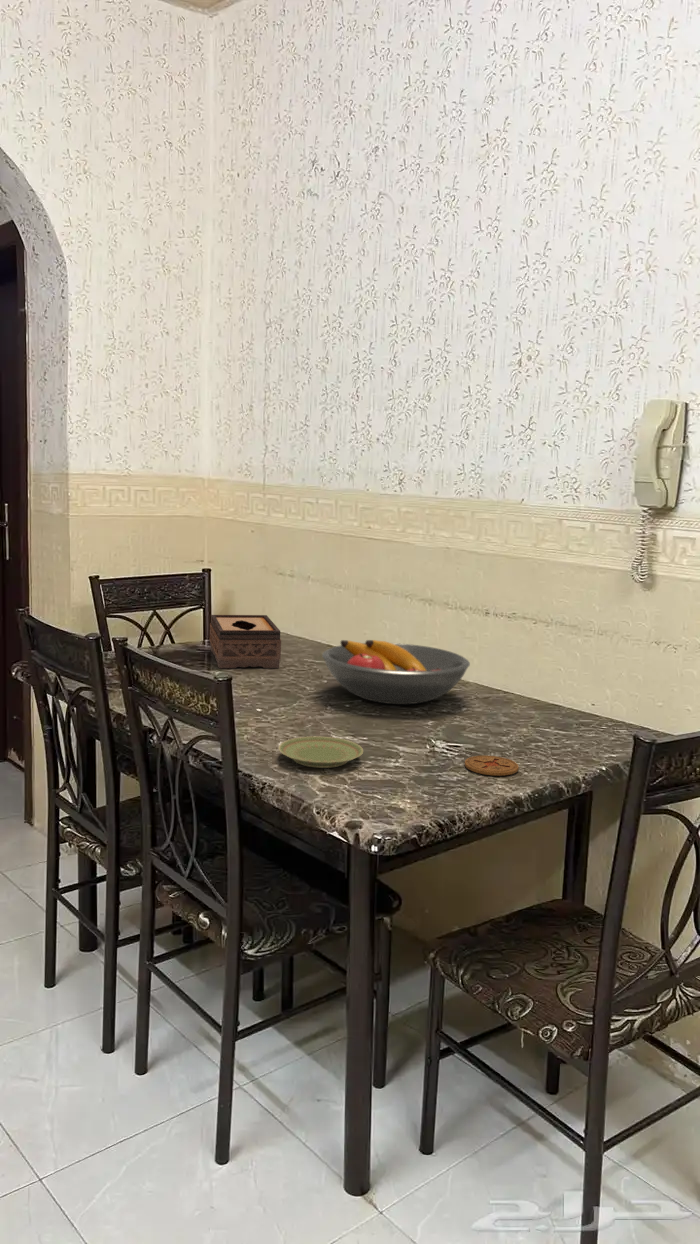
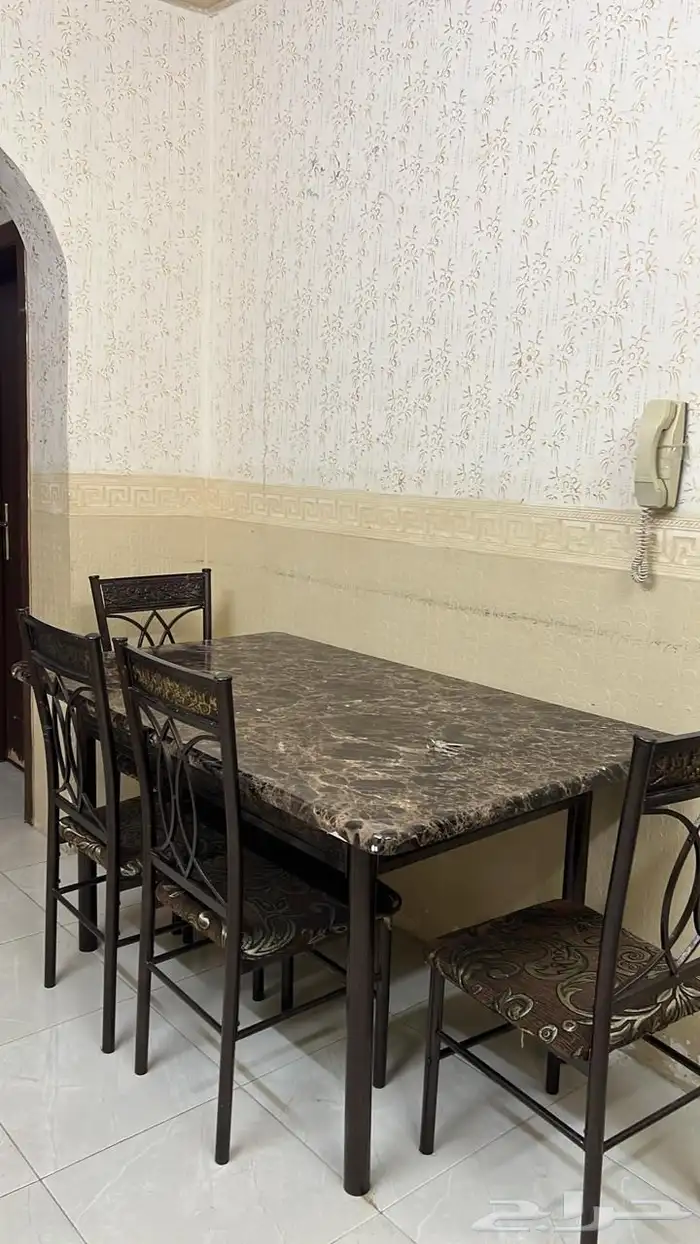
- plate [278,736,364,769]
- coaster [464,755,520,777]
- tissue box [209,614,282,669]
- fruit bowl [321,639,471,705]
